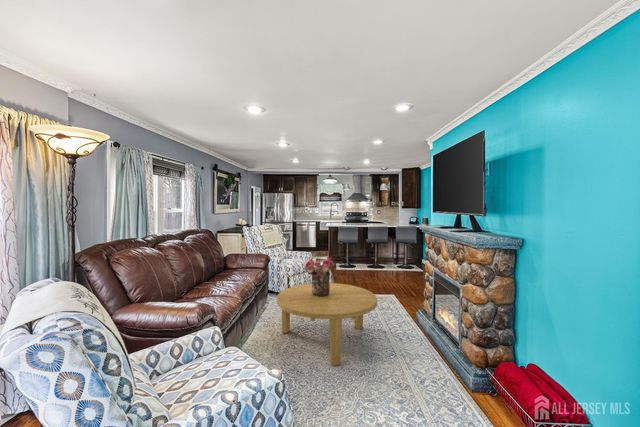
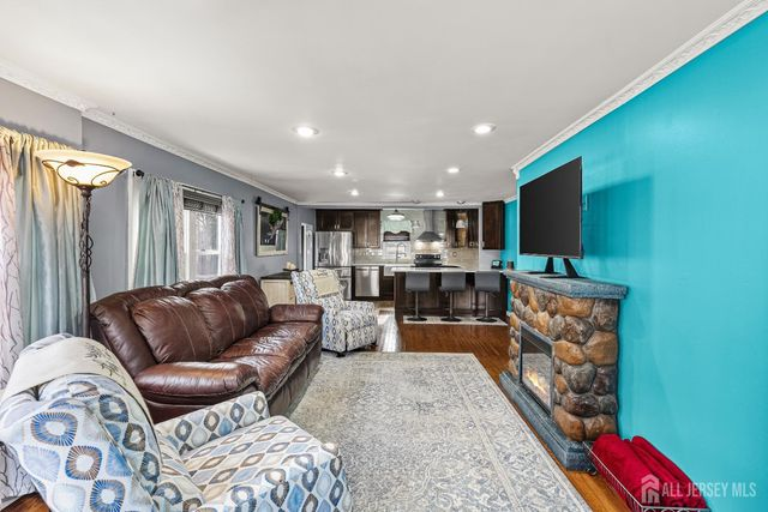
- bouquet [304,255,336,296]
- coffee table [276,282,378,367]
